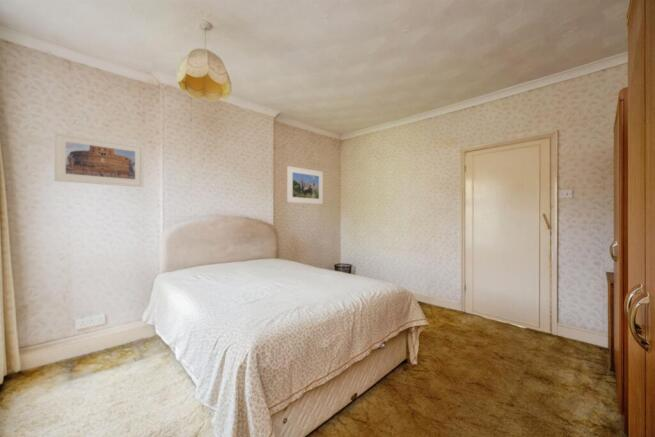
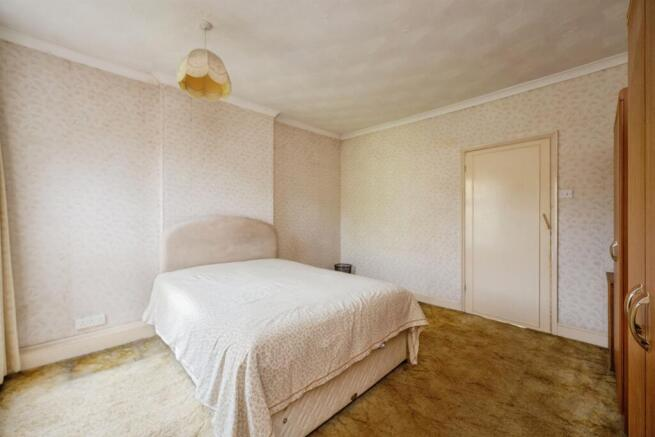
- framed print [286,165,324,205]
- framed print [53,131,145,188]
